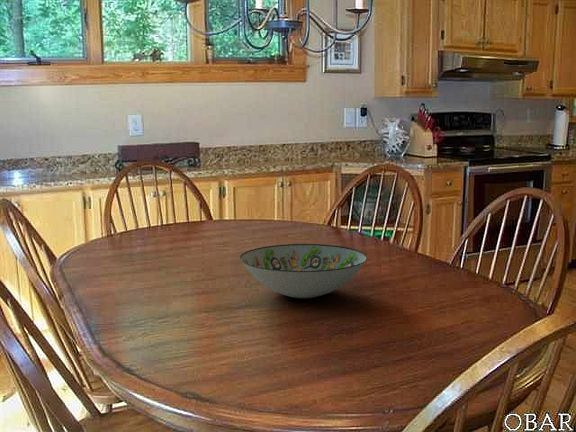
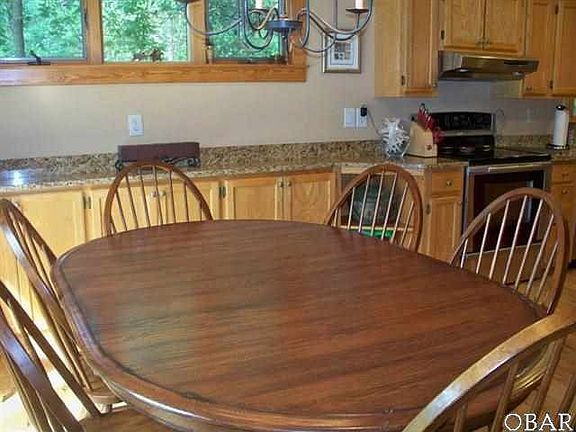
- decorative bowl [239,243,368,299]
